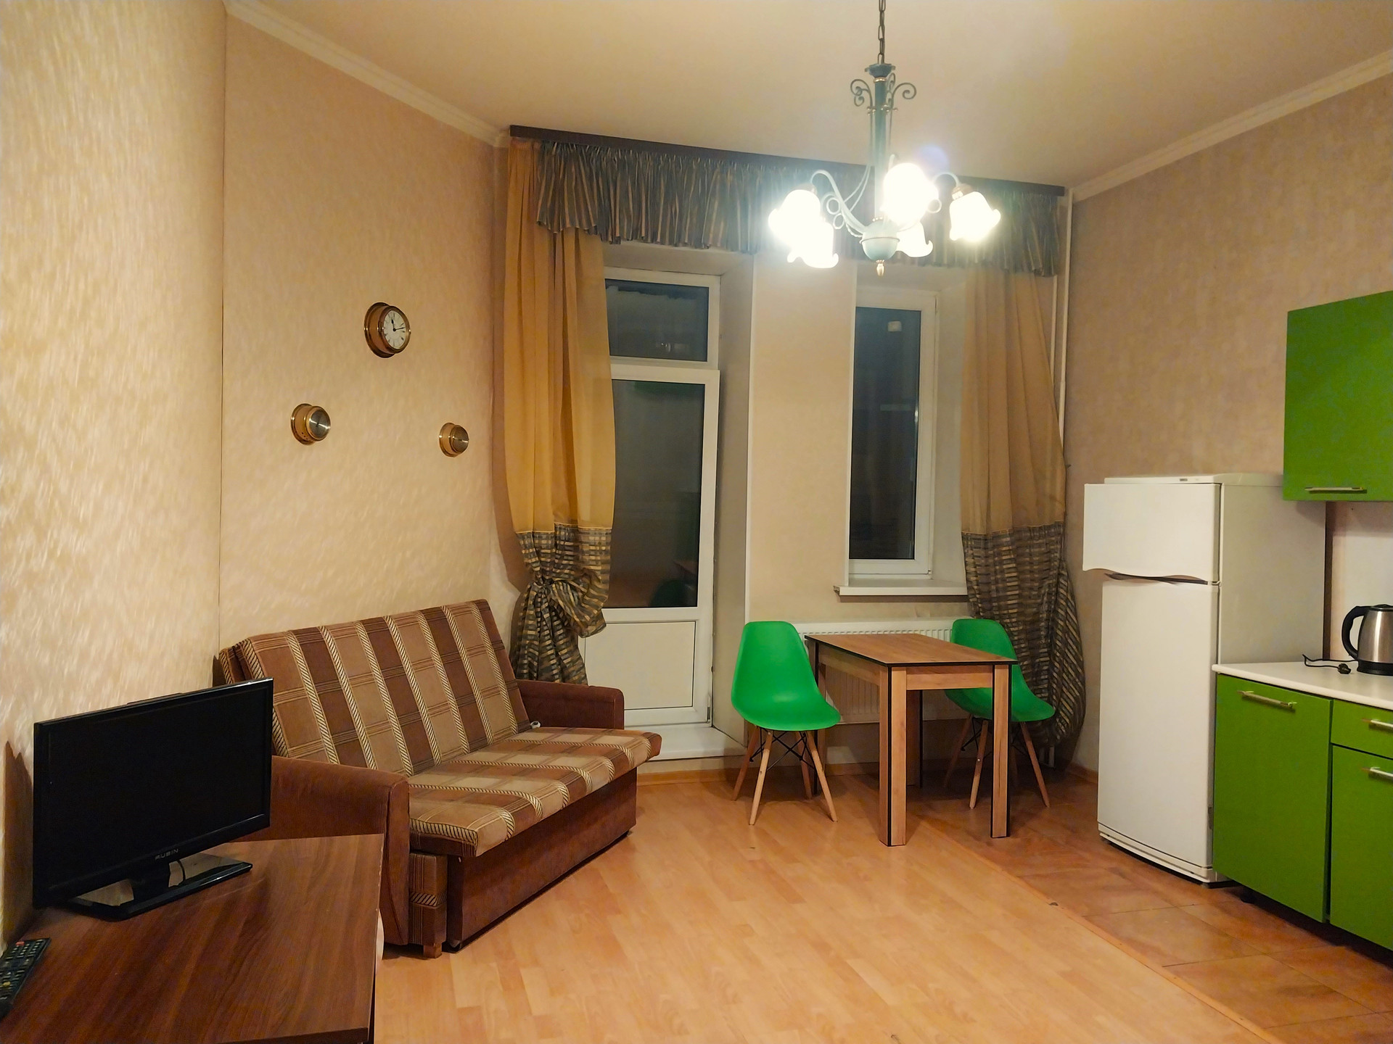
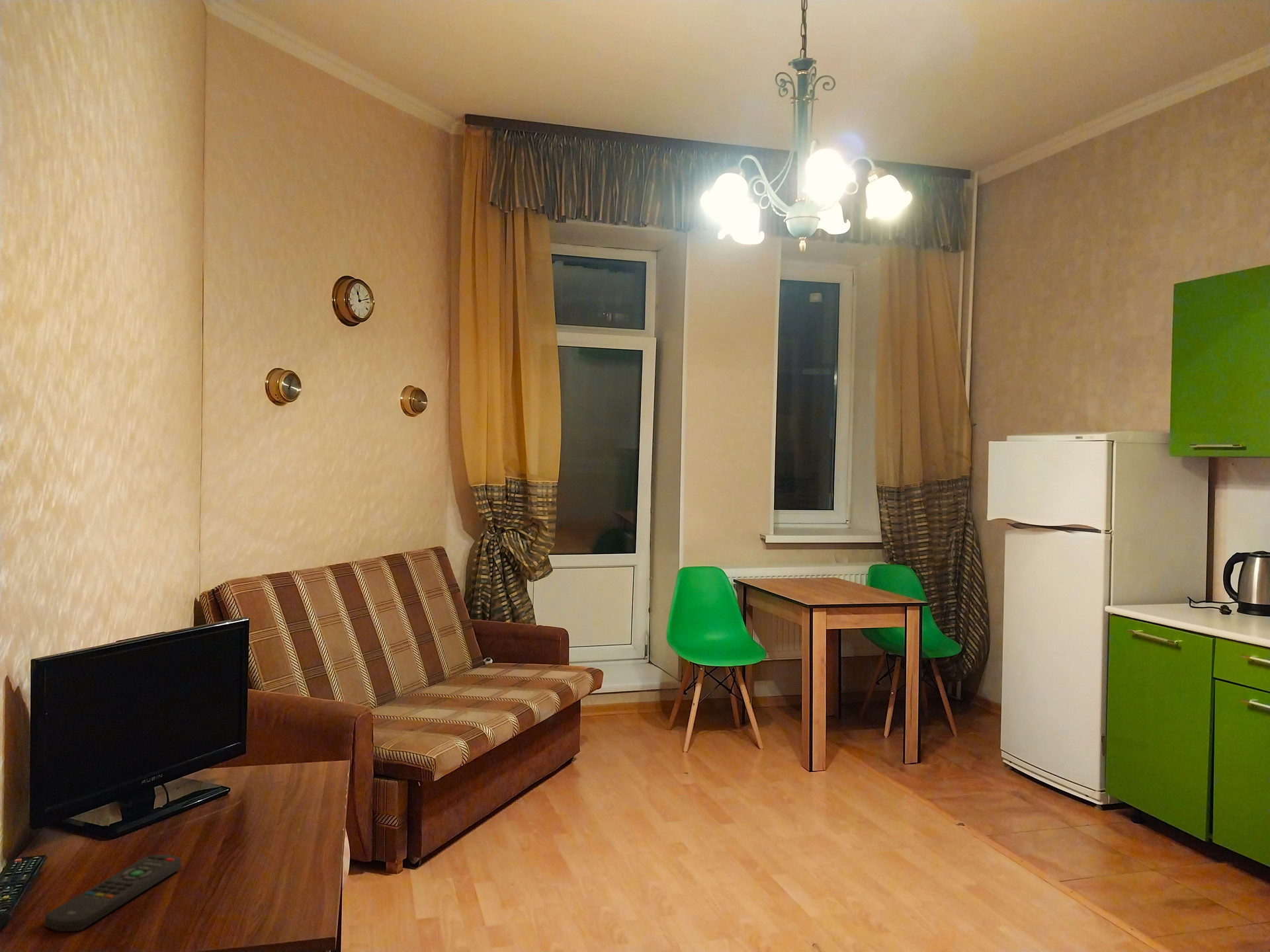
+ remote control [44,854,182,932]
